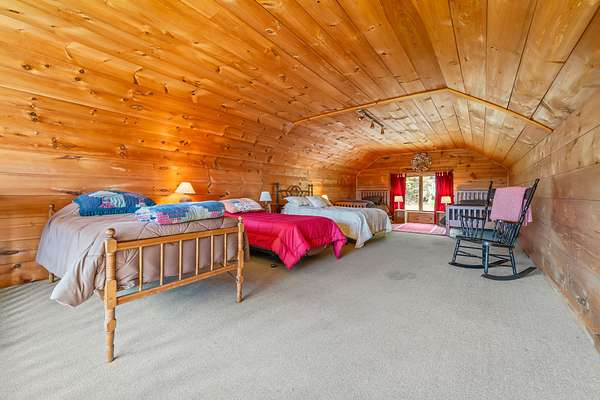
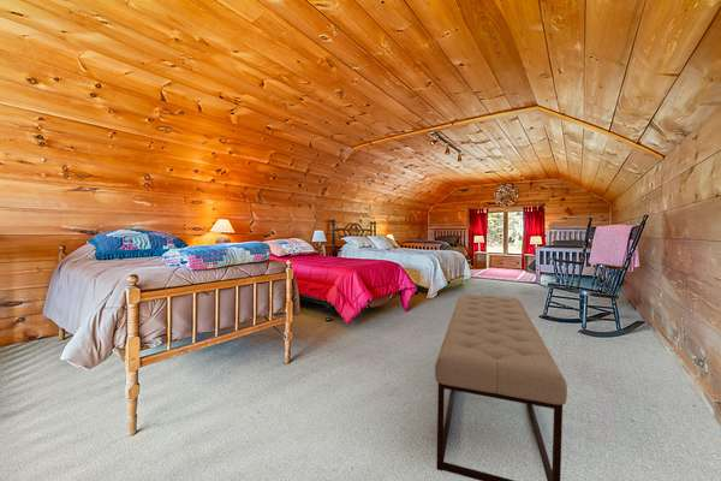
+ bench [434,293,568,481]
